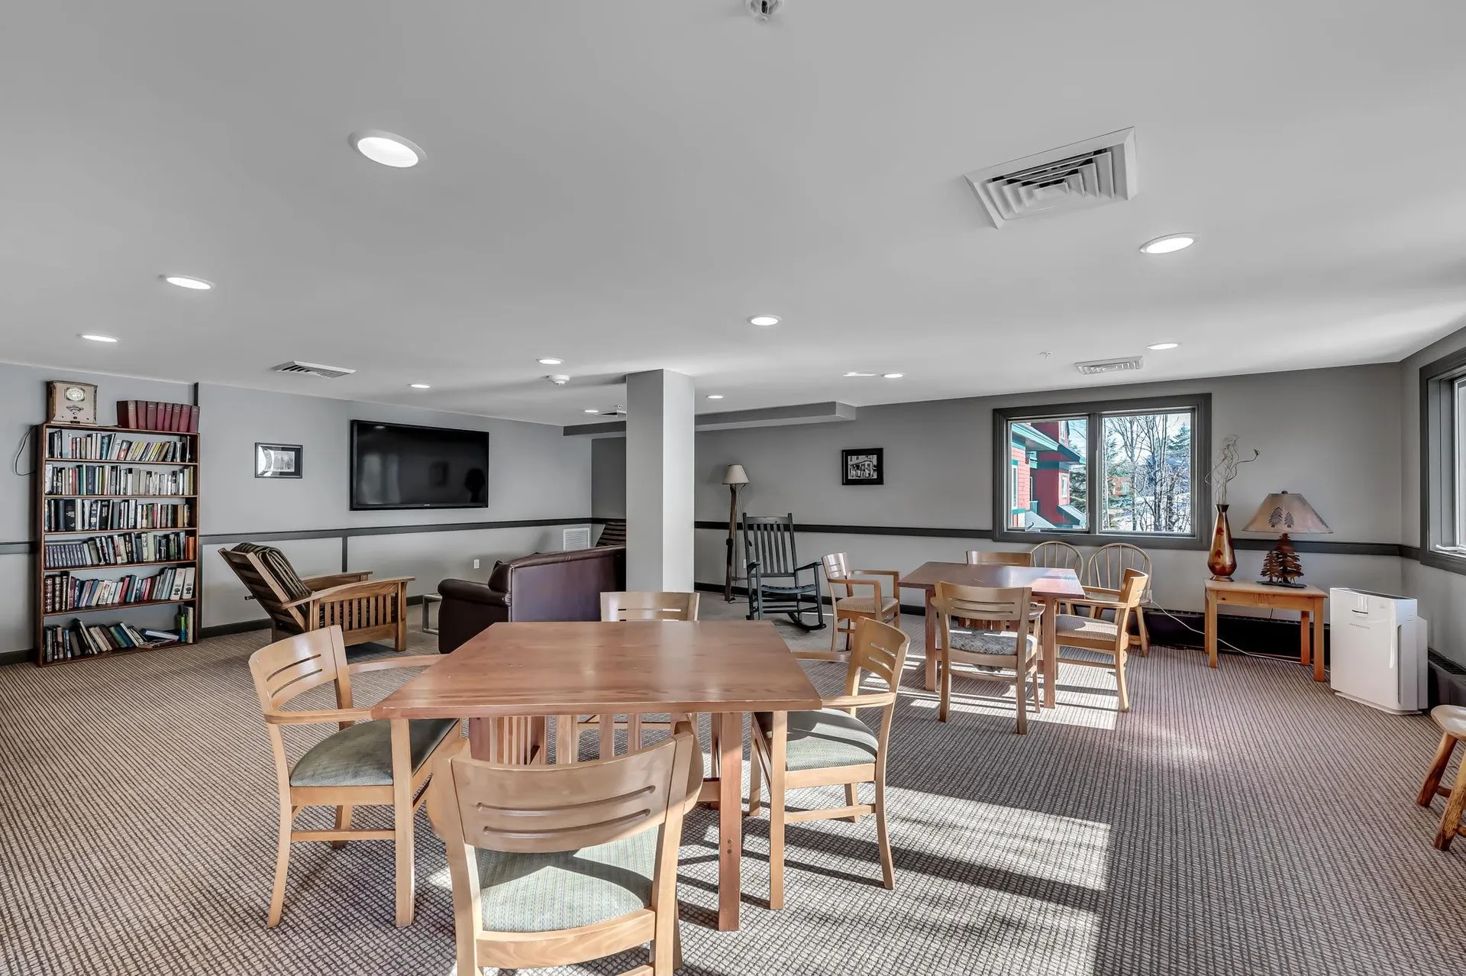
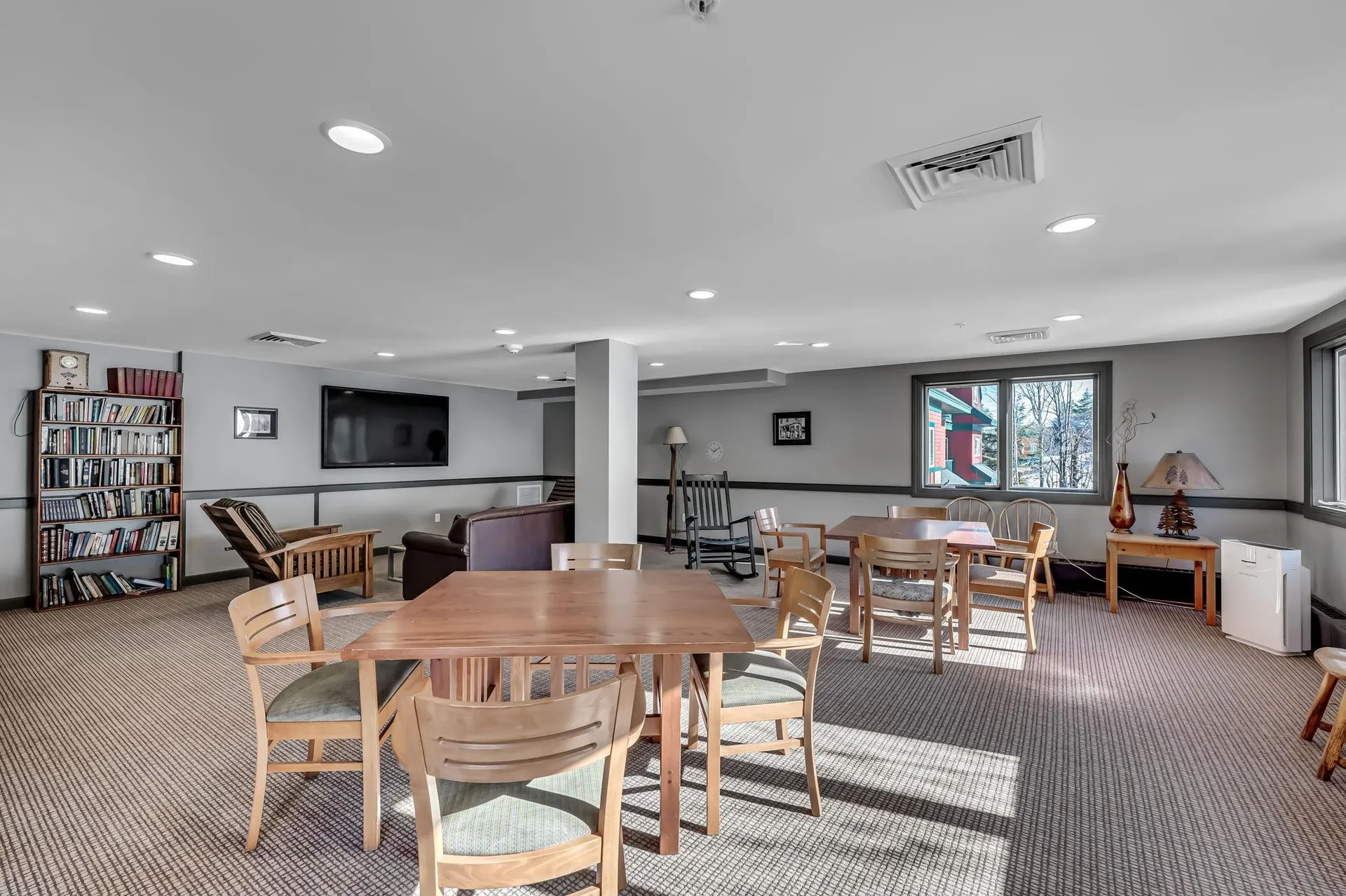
+ wall clock [704,440,725,463]
